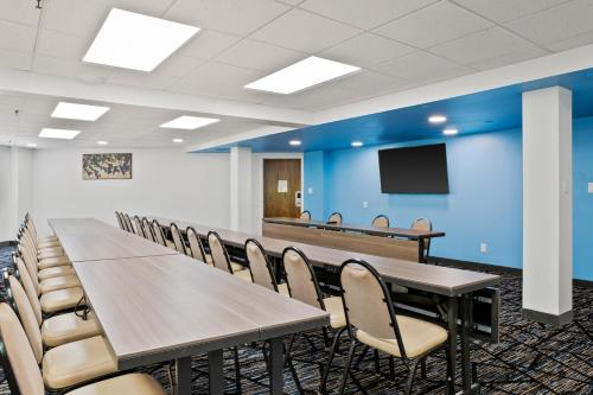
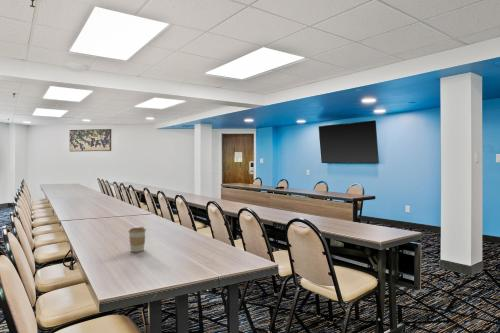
+ coffee cup [128,226,147,253]
